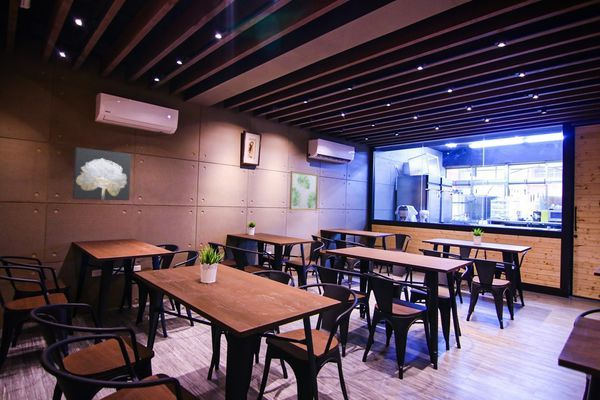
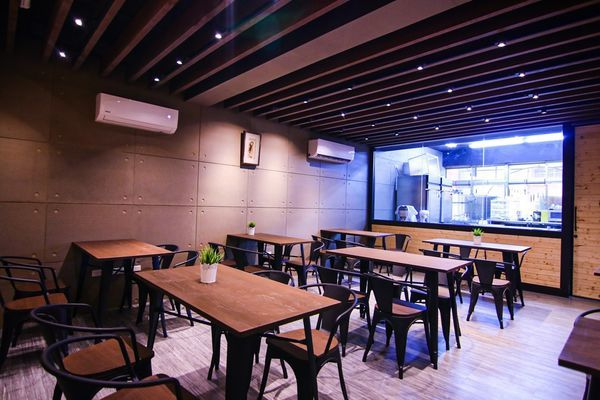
- wall art [72,146,132,201]
- wall art [289,170,319,211]
